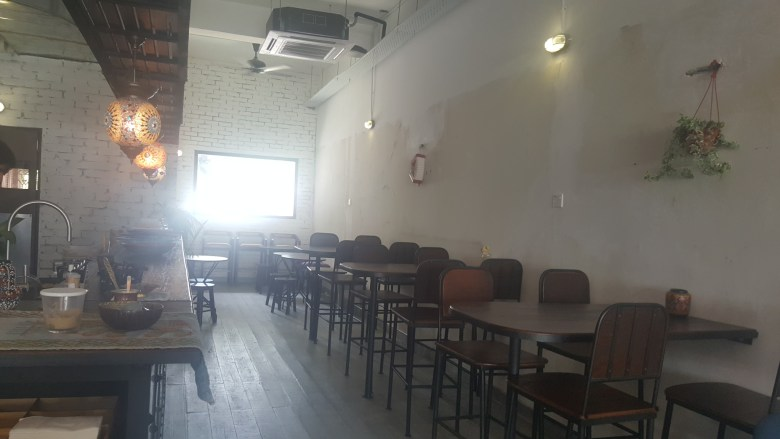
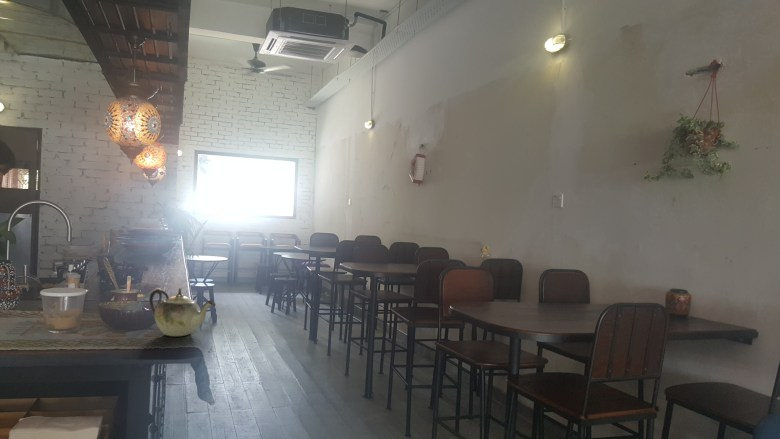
+ teapot [148,287,217,337]
